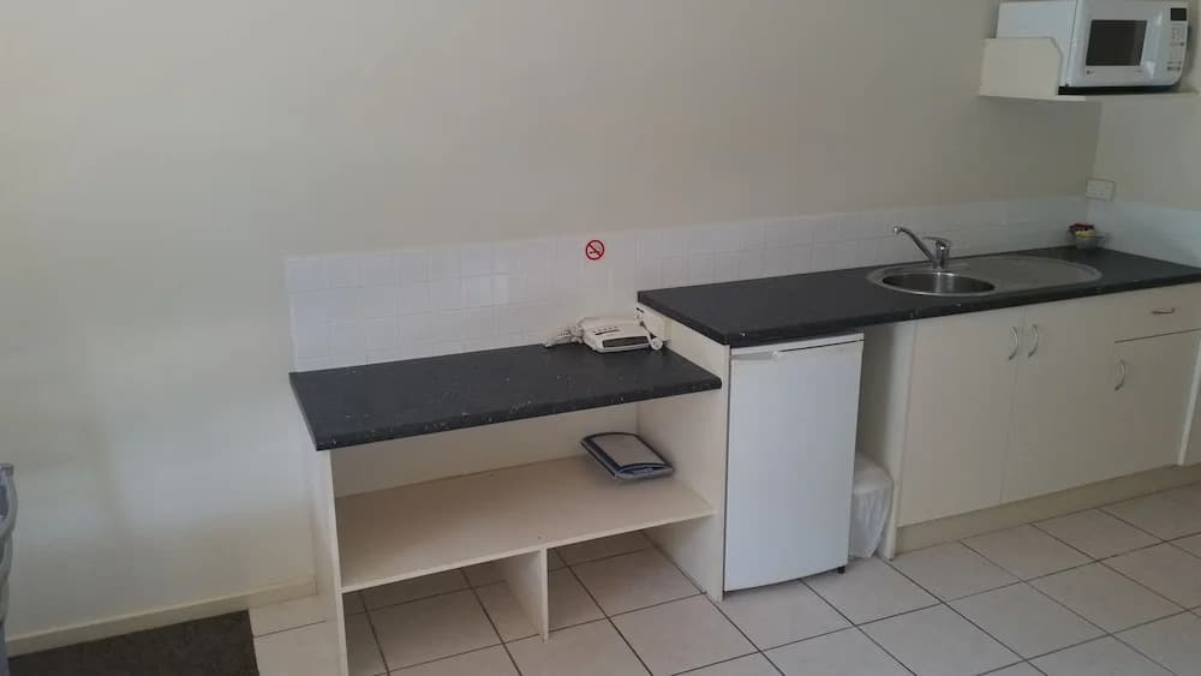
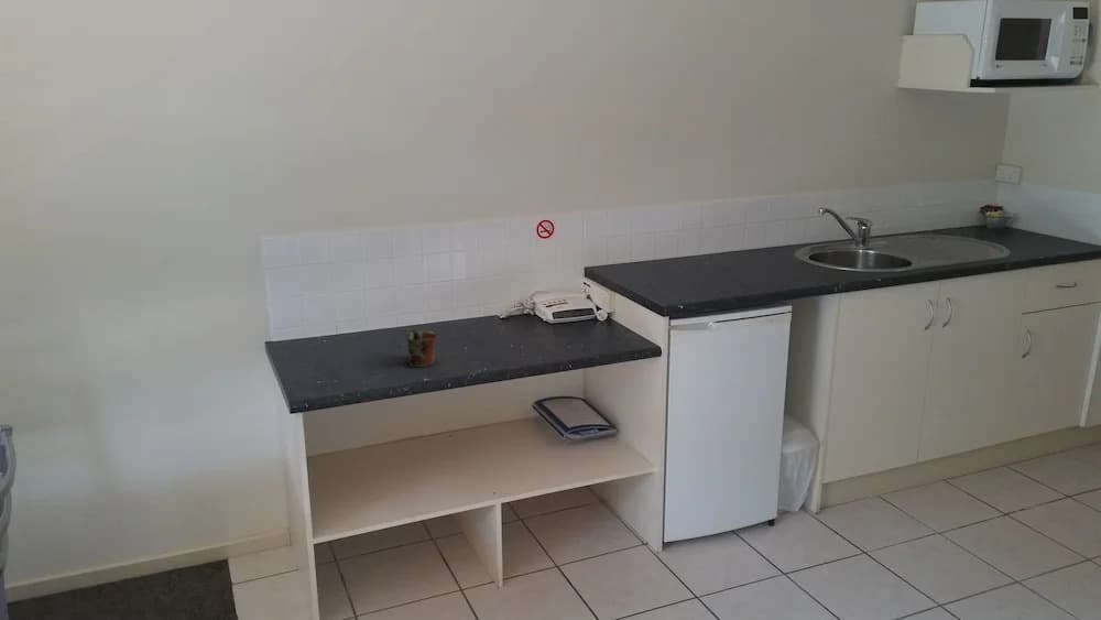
+ mug [405,328,440,368]
